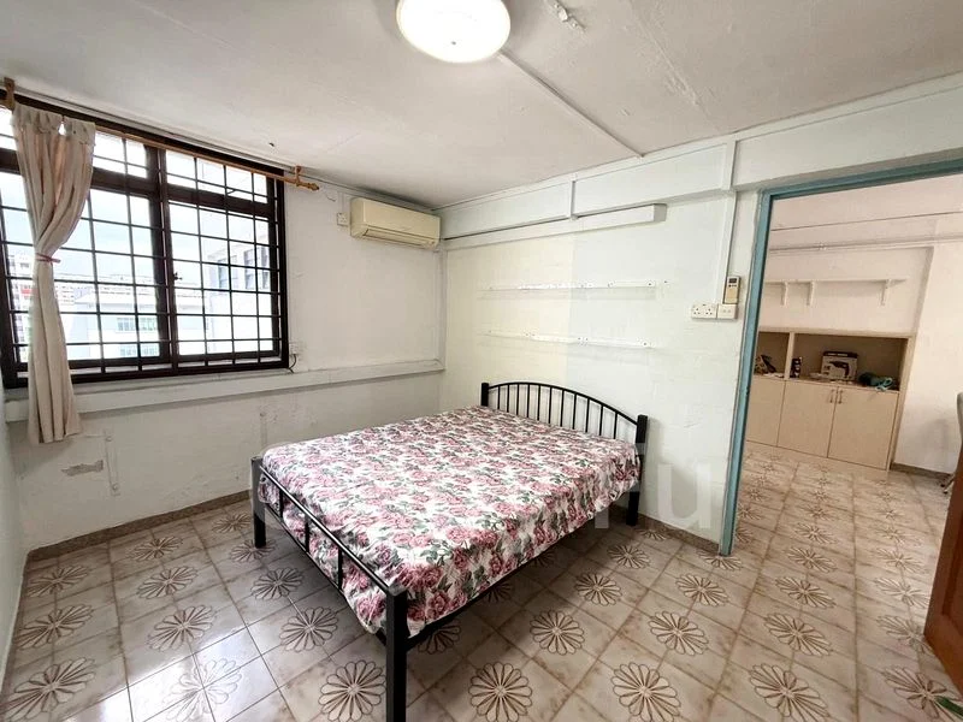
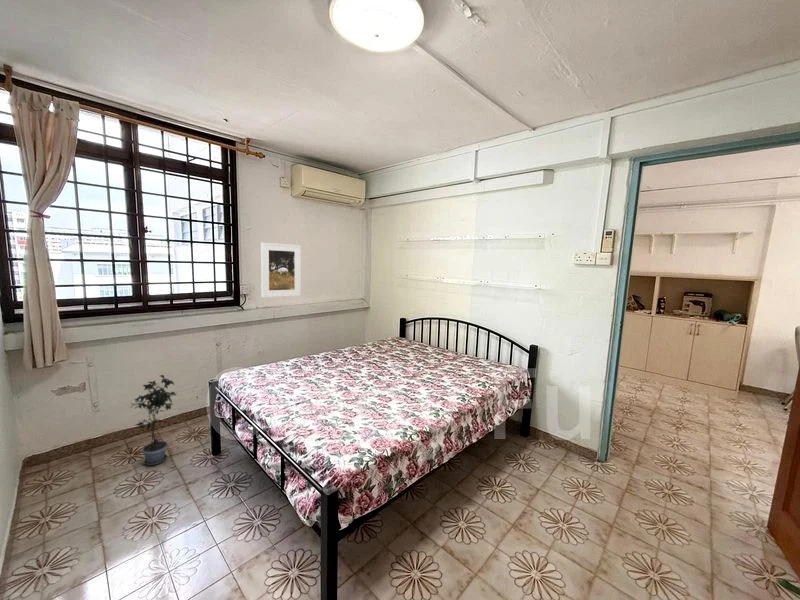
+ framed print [260,242,302,299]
+ potted plant [129,374,177,466]
